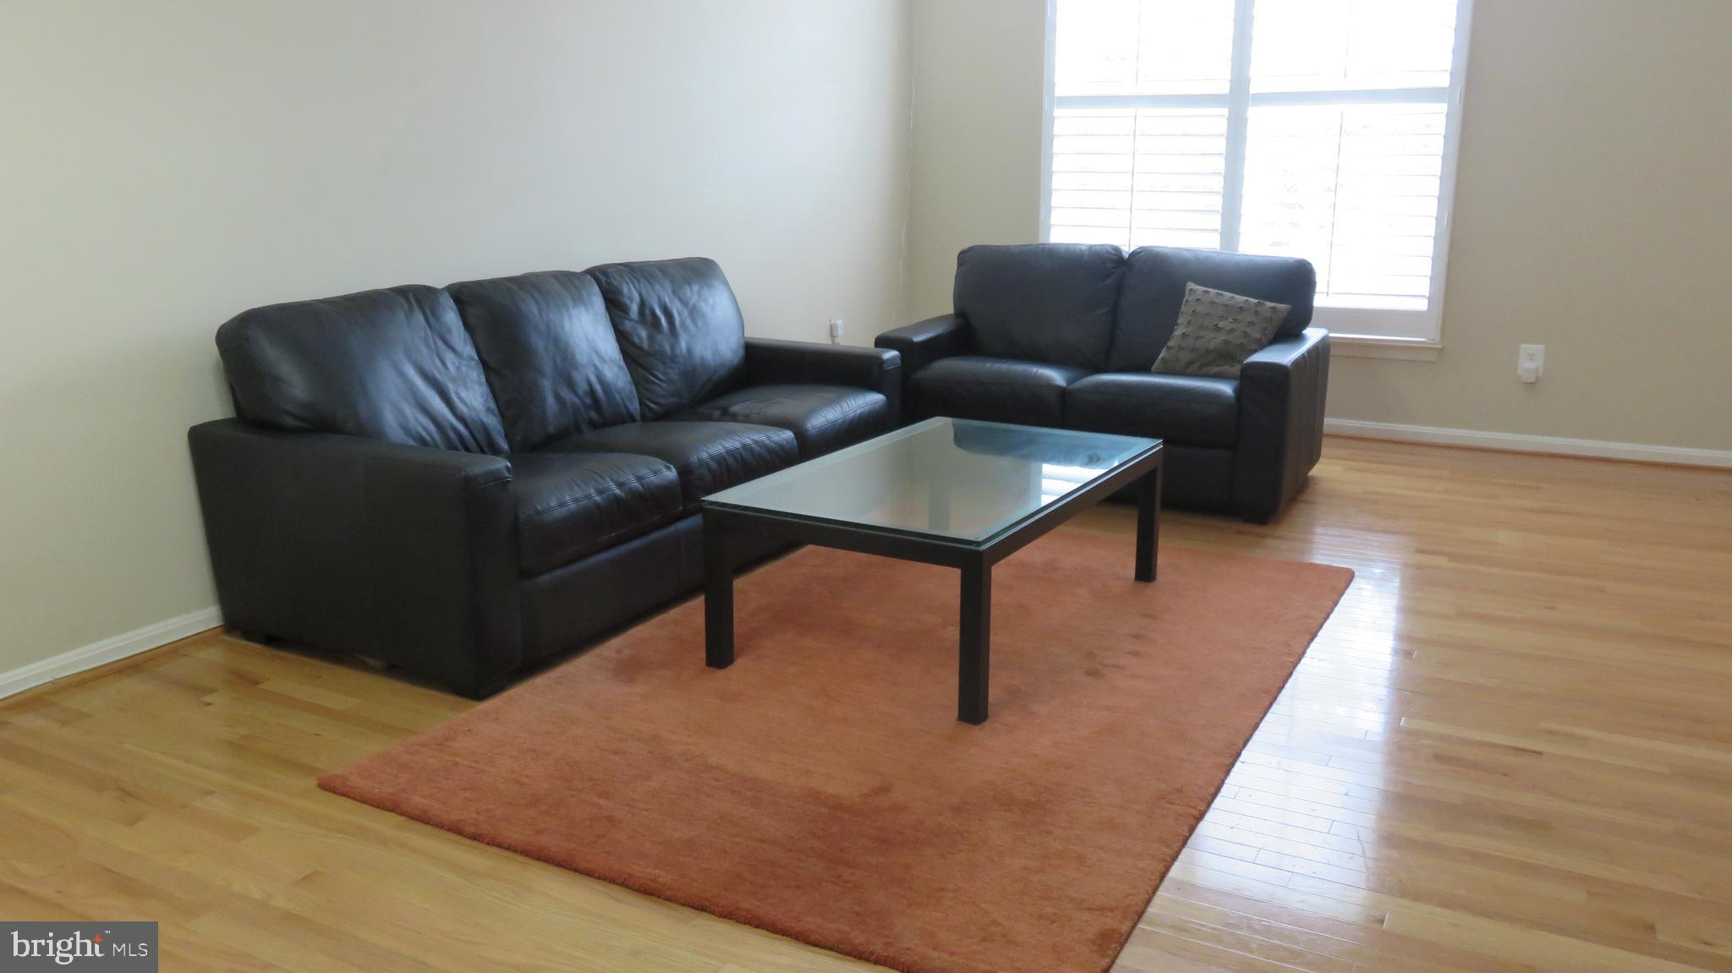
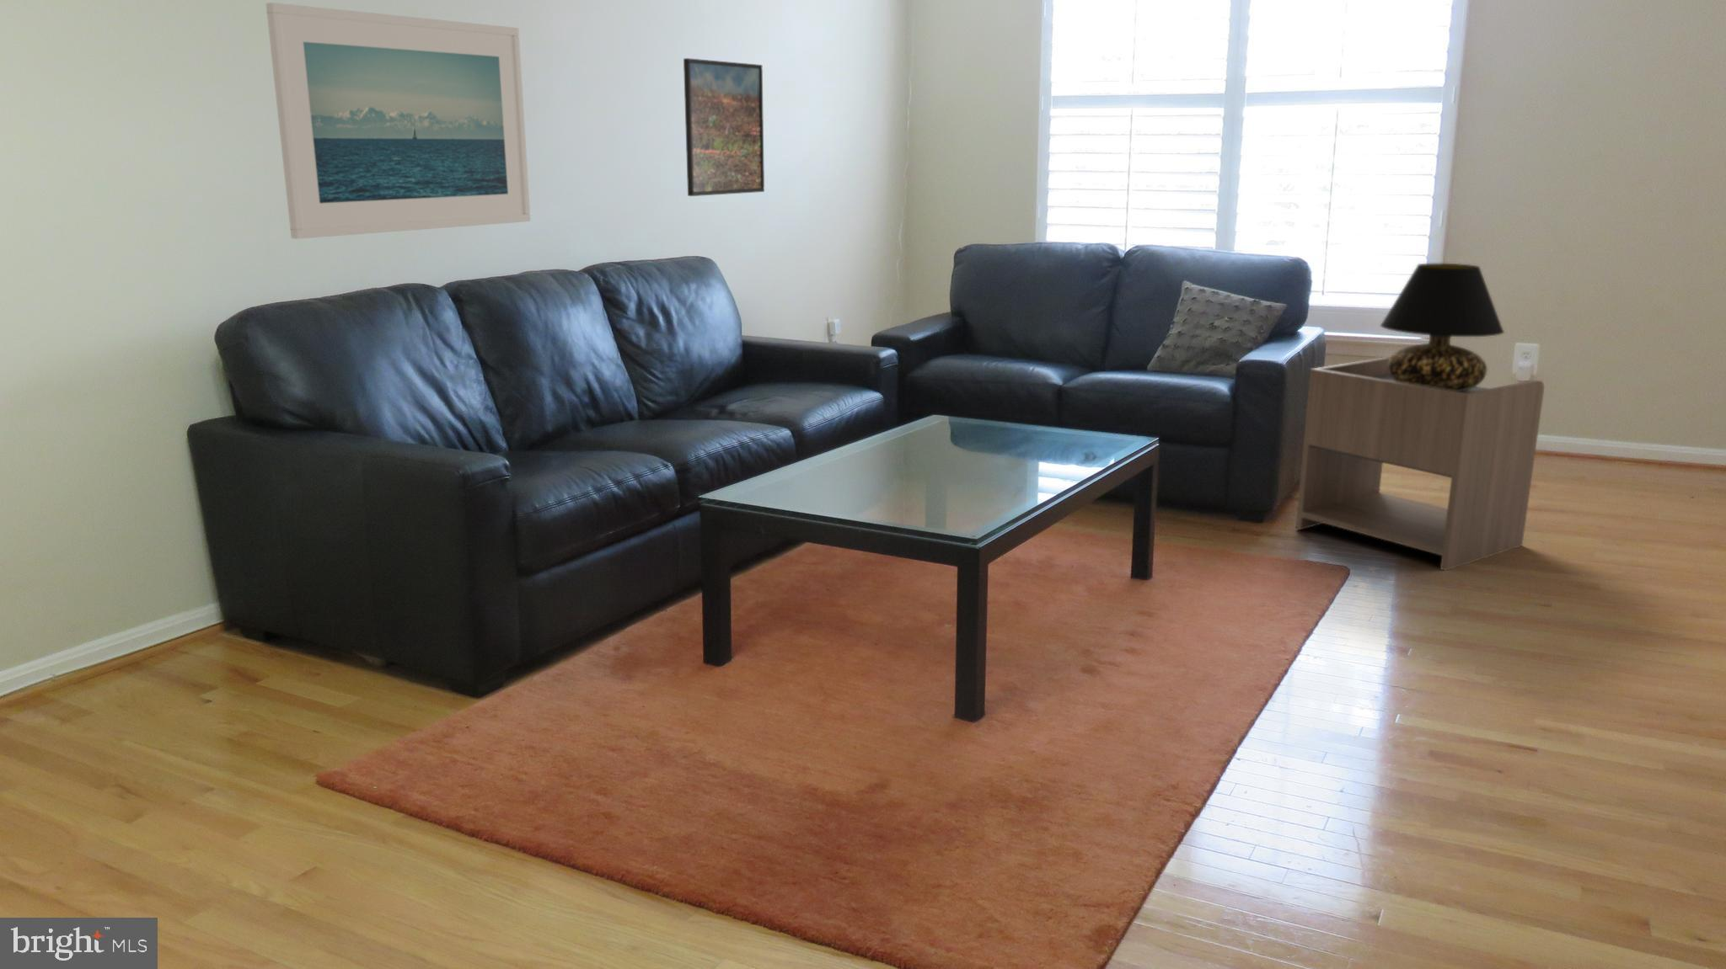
+ table lamp [1380,263,1506,391]
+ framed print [266,1,531,240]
+ nightstand [1296,357,1545,572]
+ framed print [683,57,766,197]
